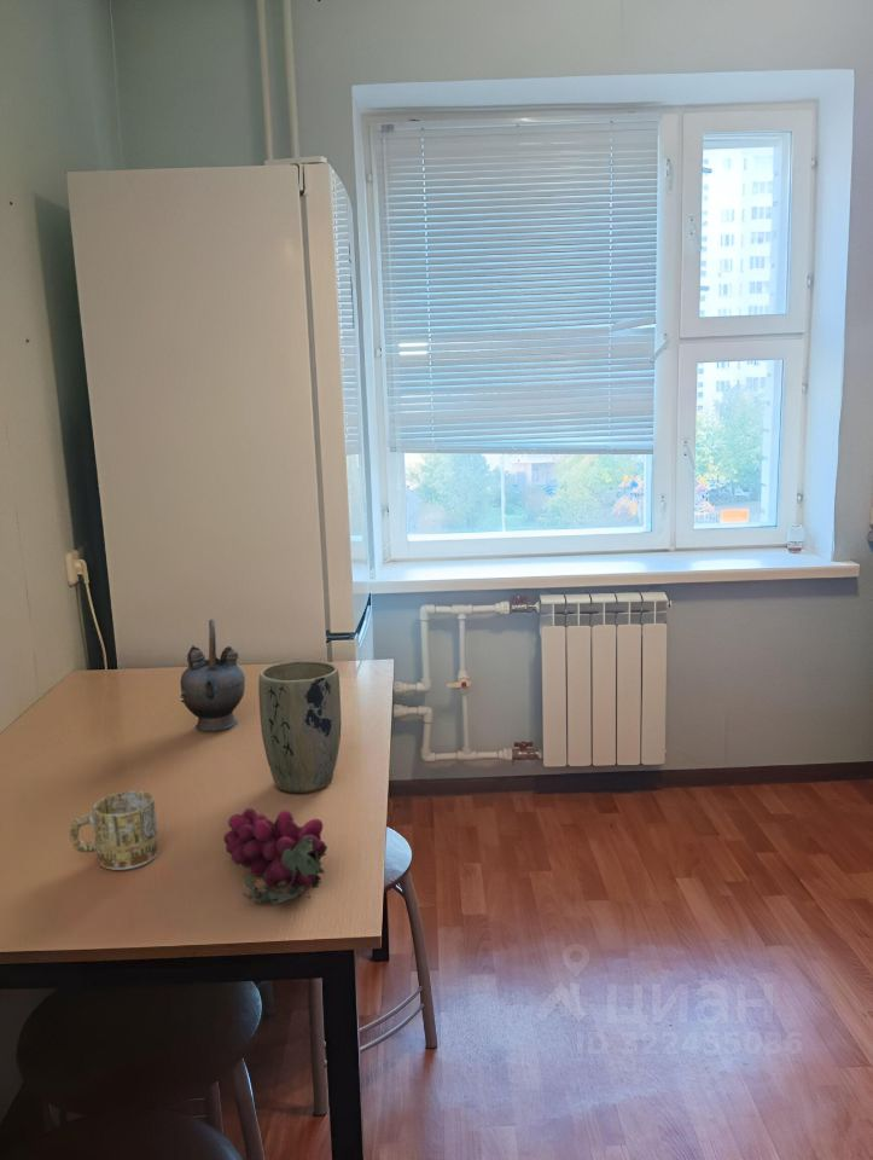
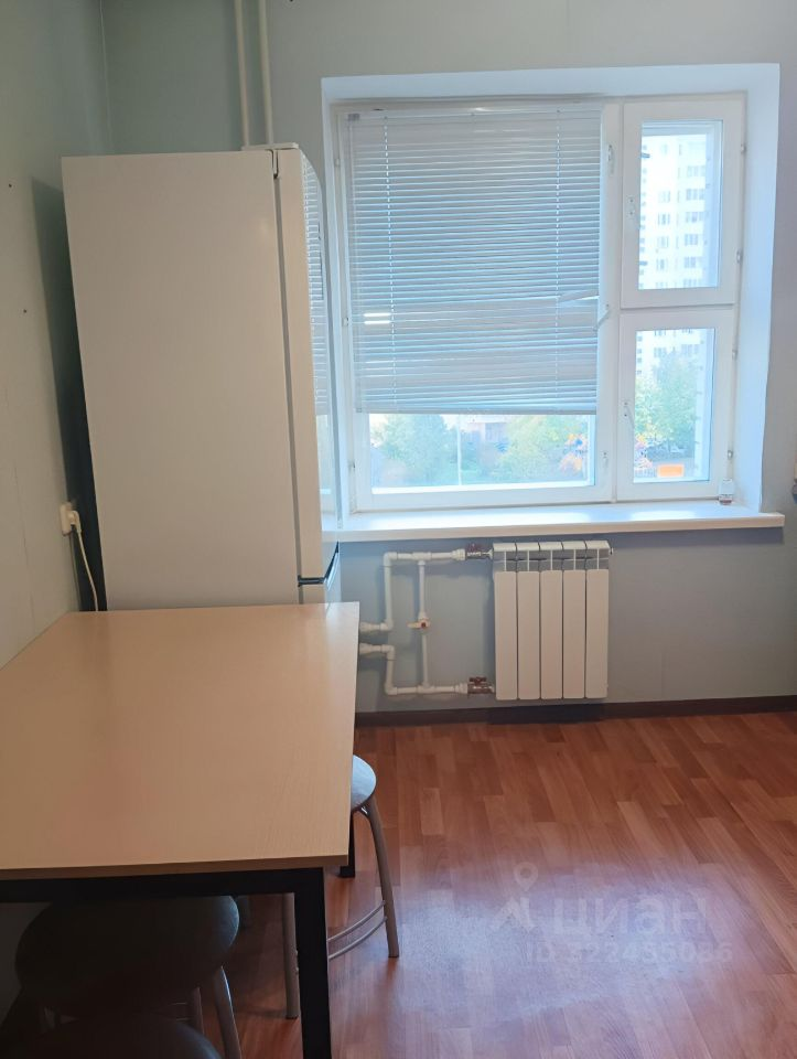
- grapes [223,807,328,906]
- teapot [179,619,246,732]
- plant pot [257,660,343,794]
- mug [69,790,159,871]
